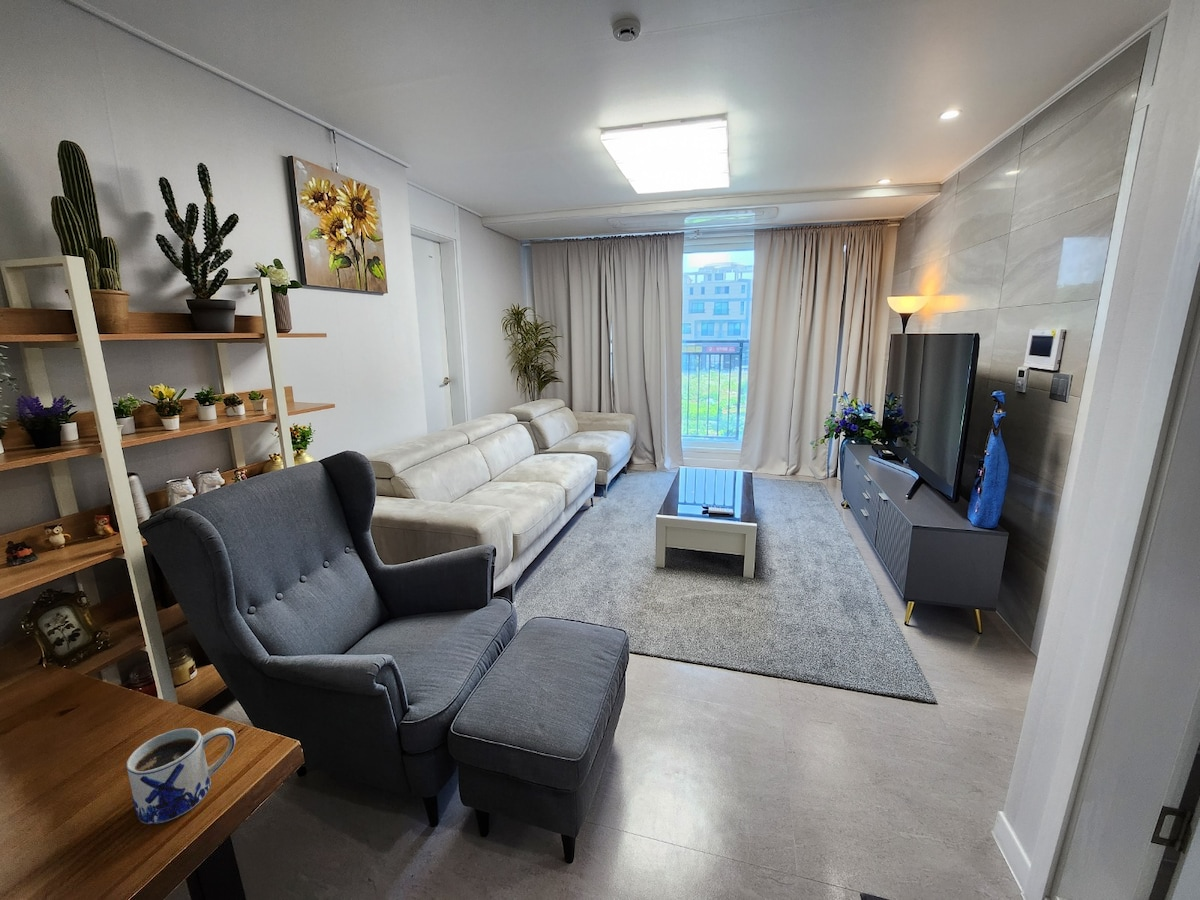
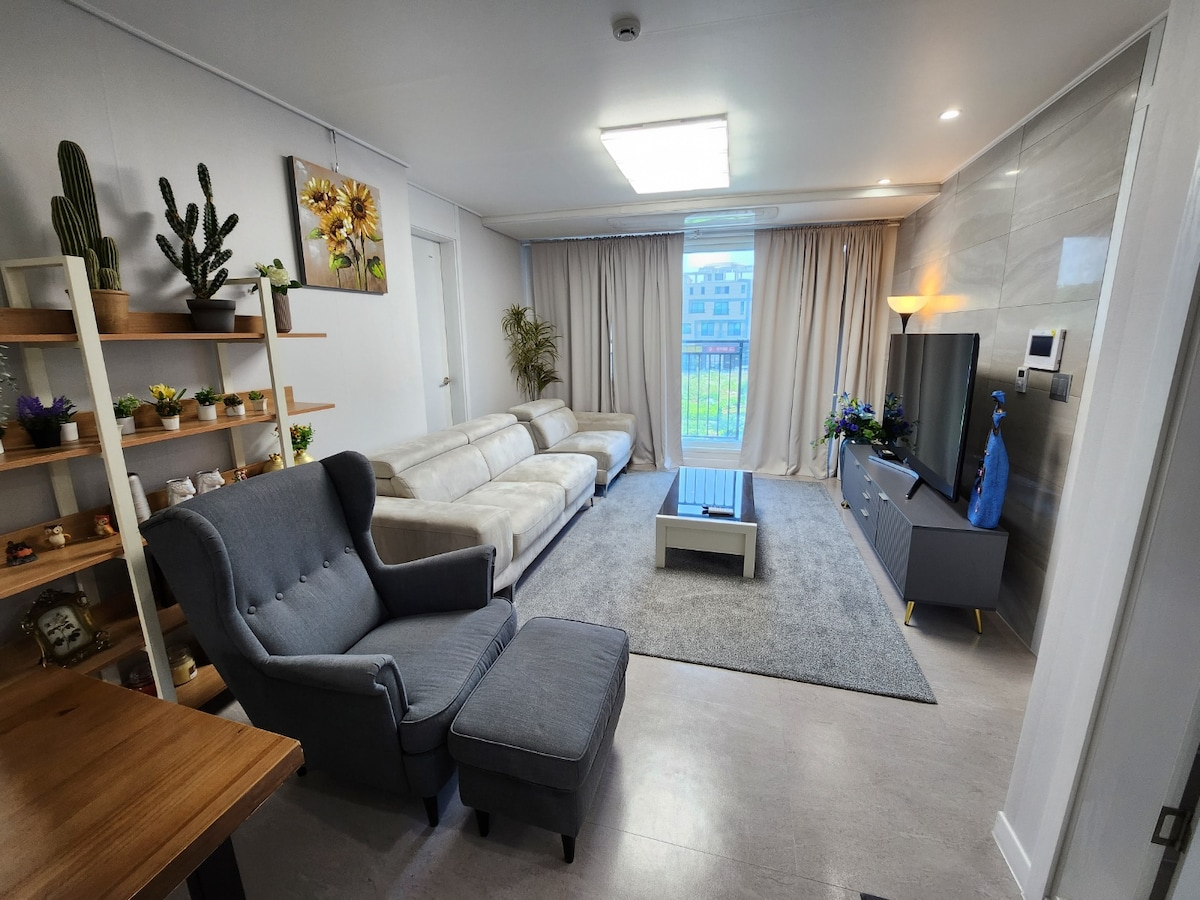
- mug [125,726,237,825]
